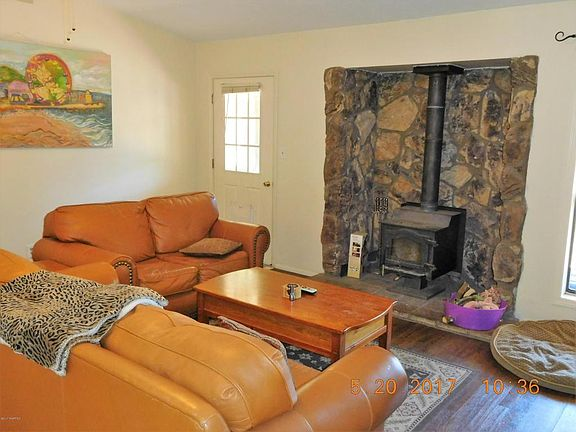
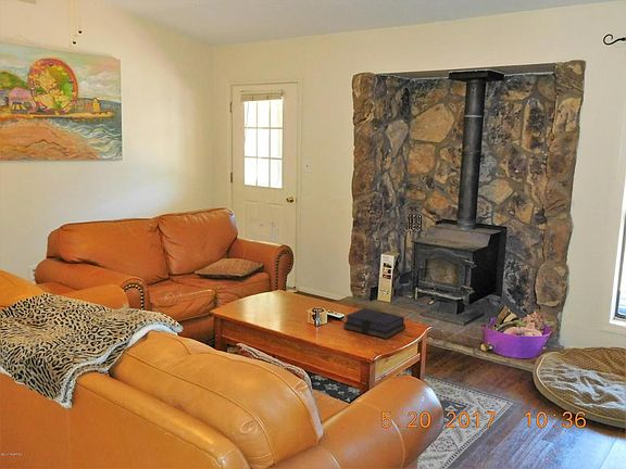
+ book [342,307,406,340]
